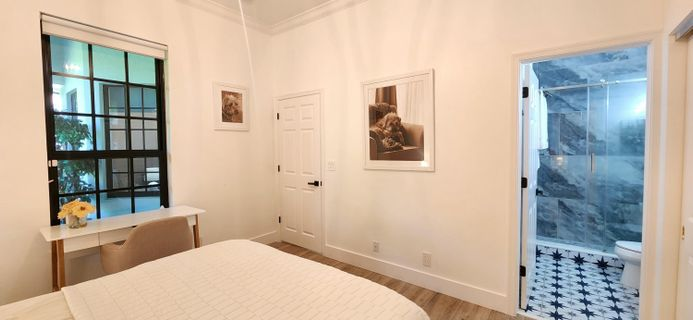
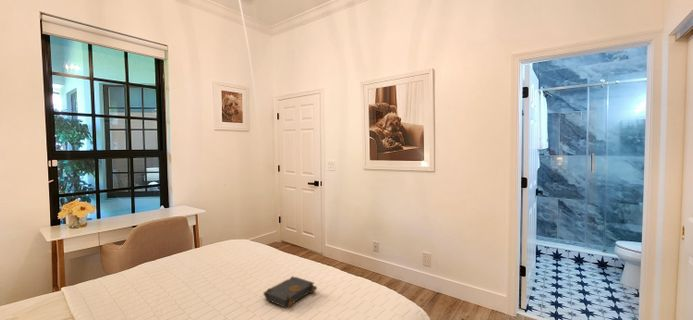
+ book [262,275,318,309]
